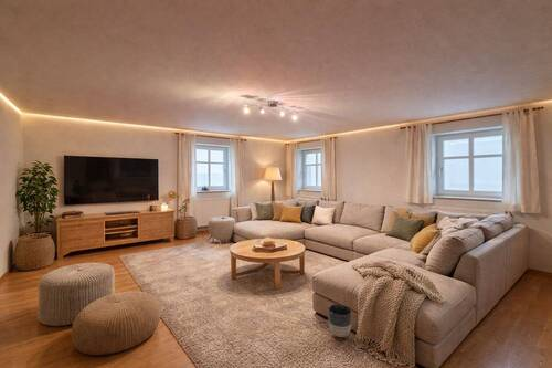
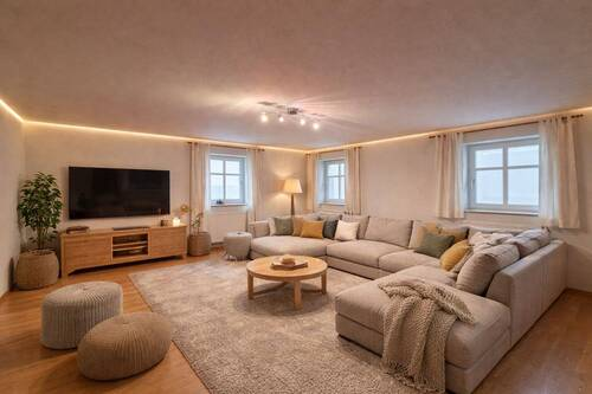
- planter [327,303,353,338]
